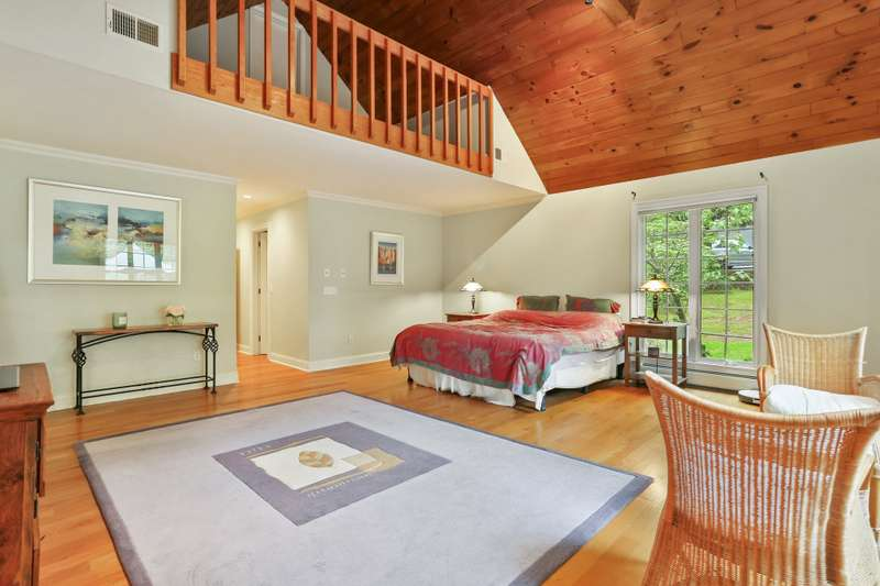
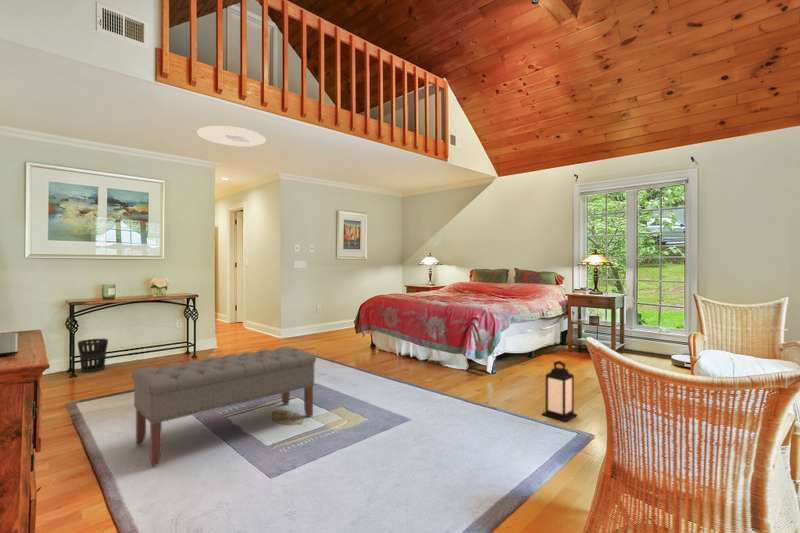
+ lantern [541,360,578,423]
+ wastebasket [77,338,109,373]
+ ceiling light [196,125,267,147]
+ bench [131,345,317,467]
